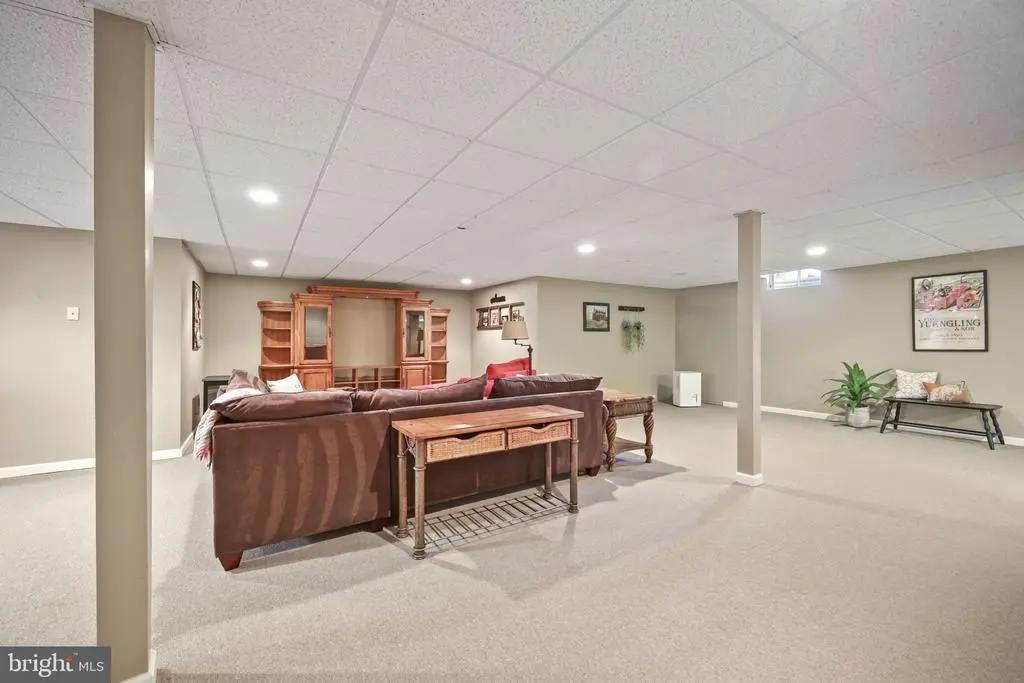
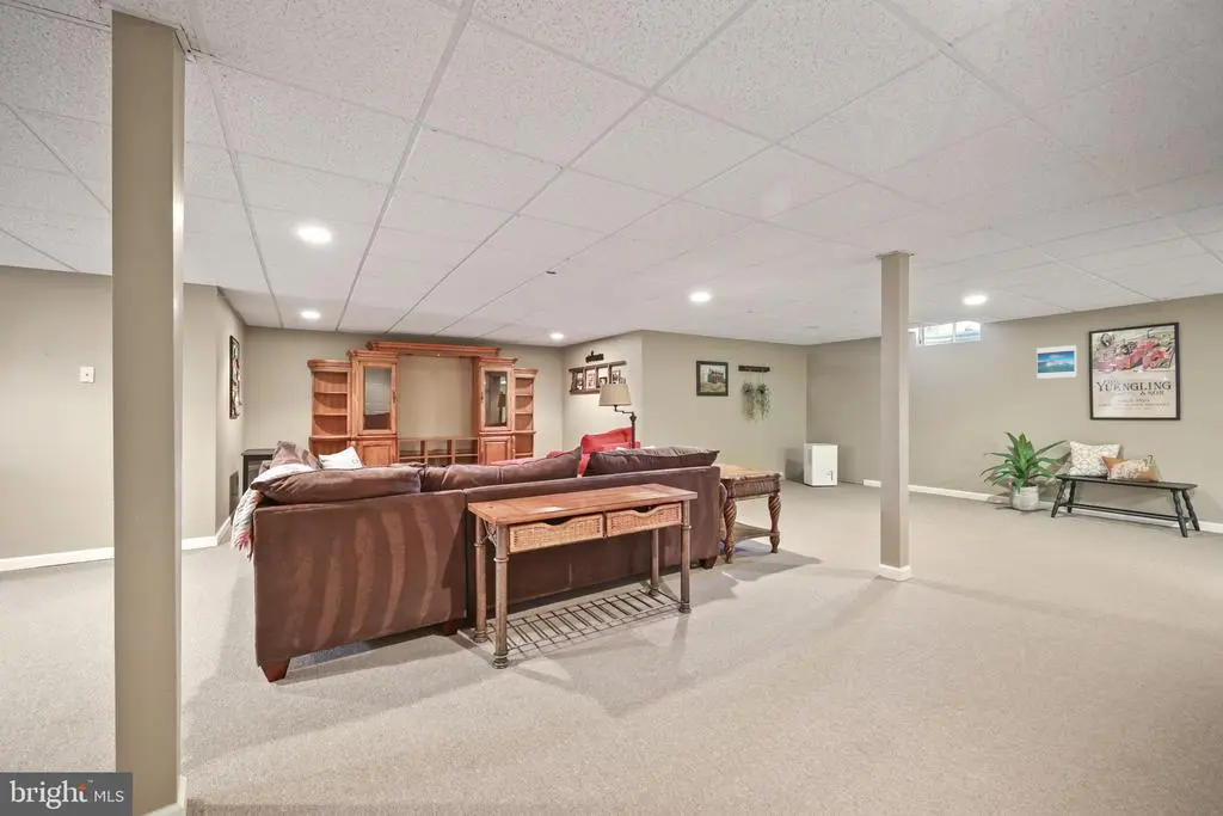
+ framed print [1035,344,1077,380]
